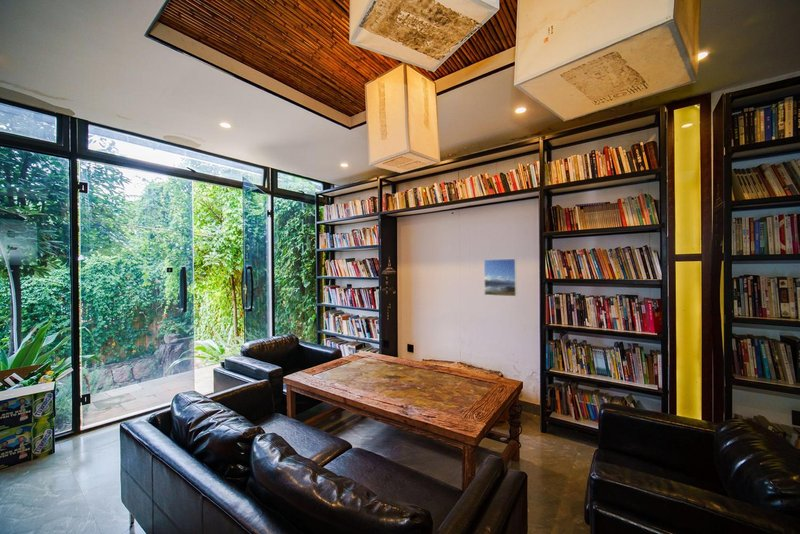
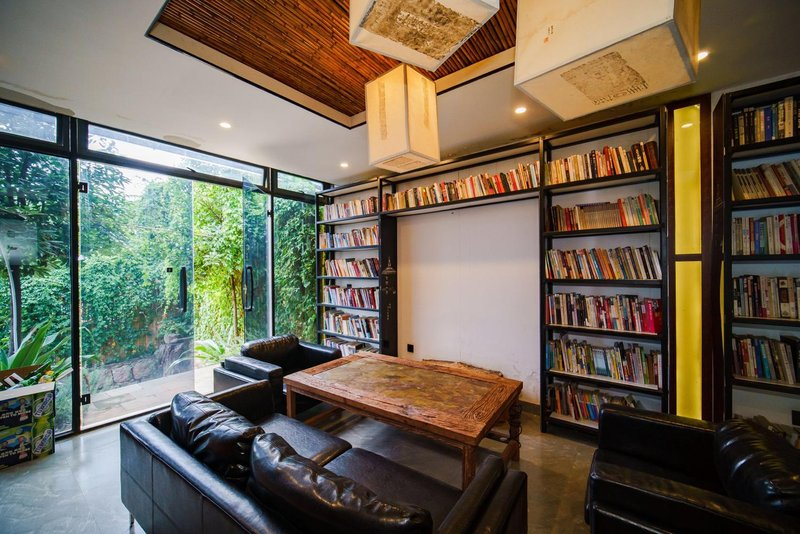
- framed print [483,258,518,298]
